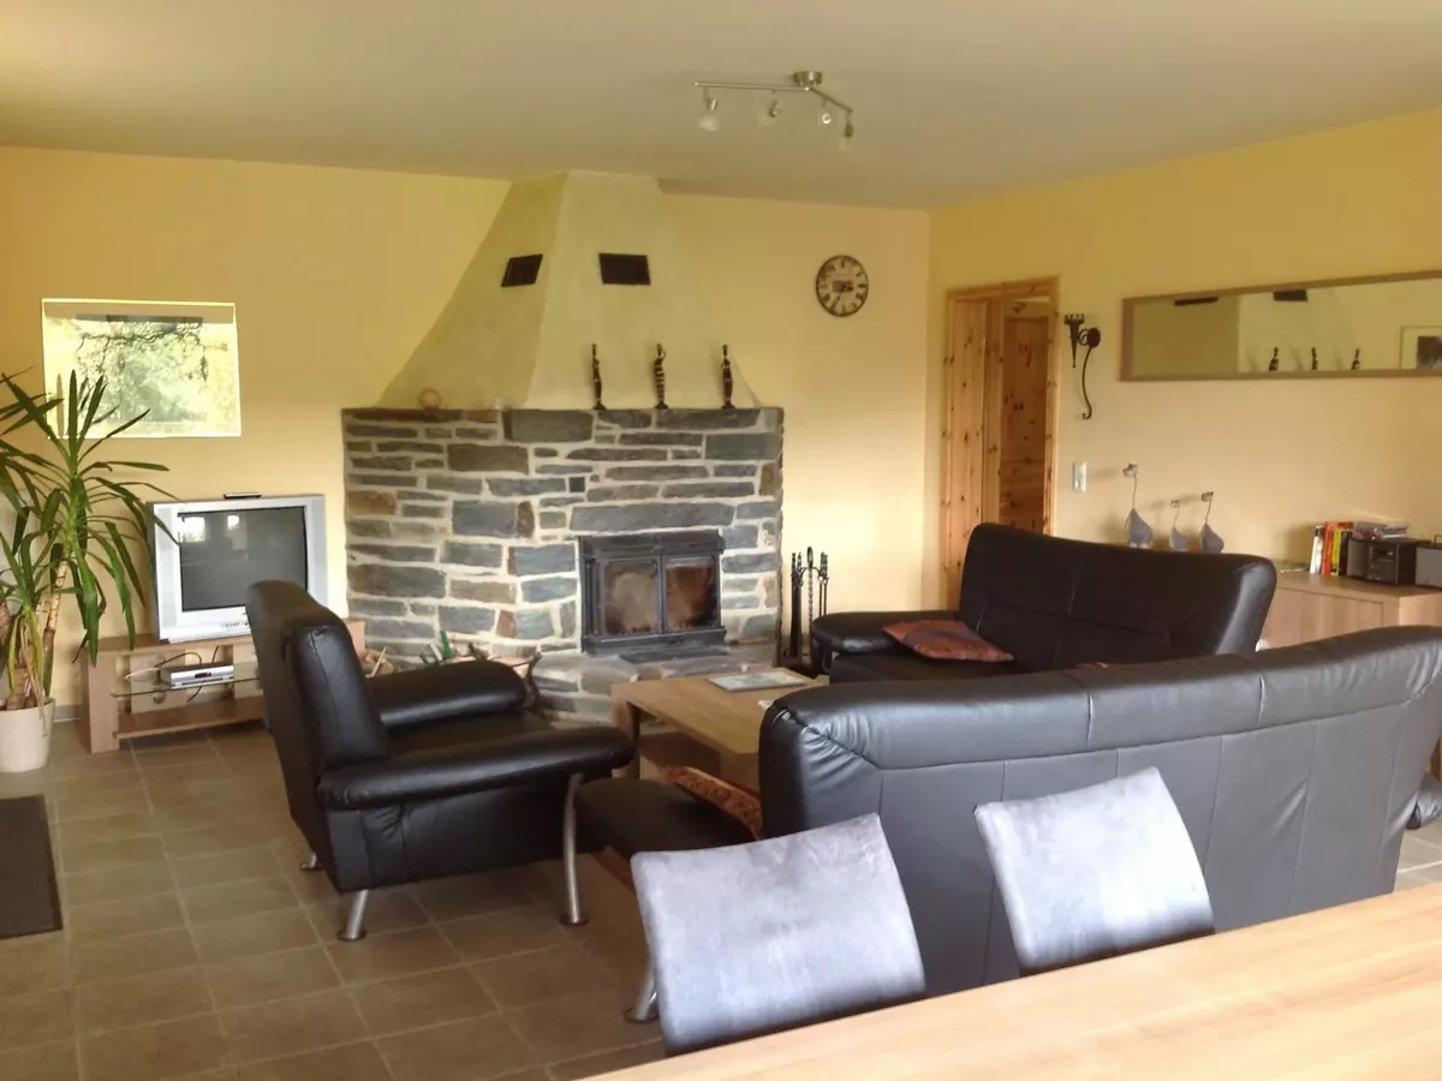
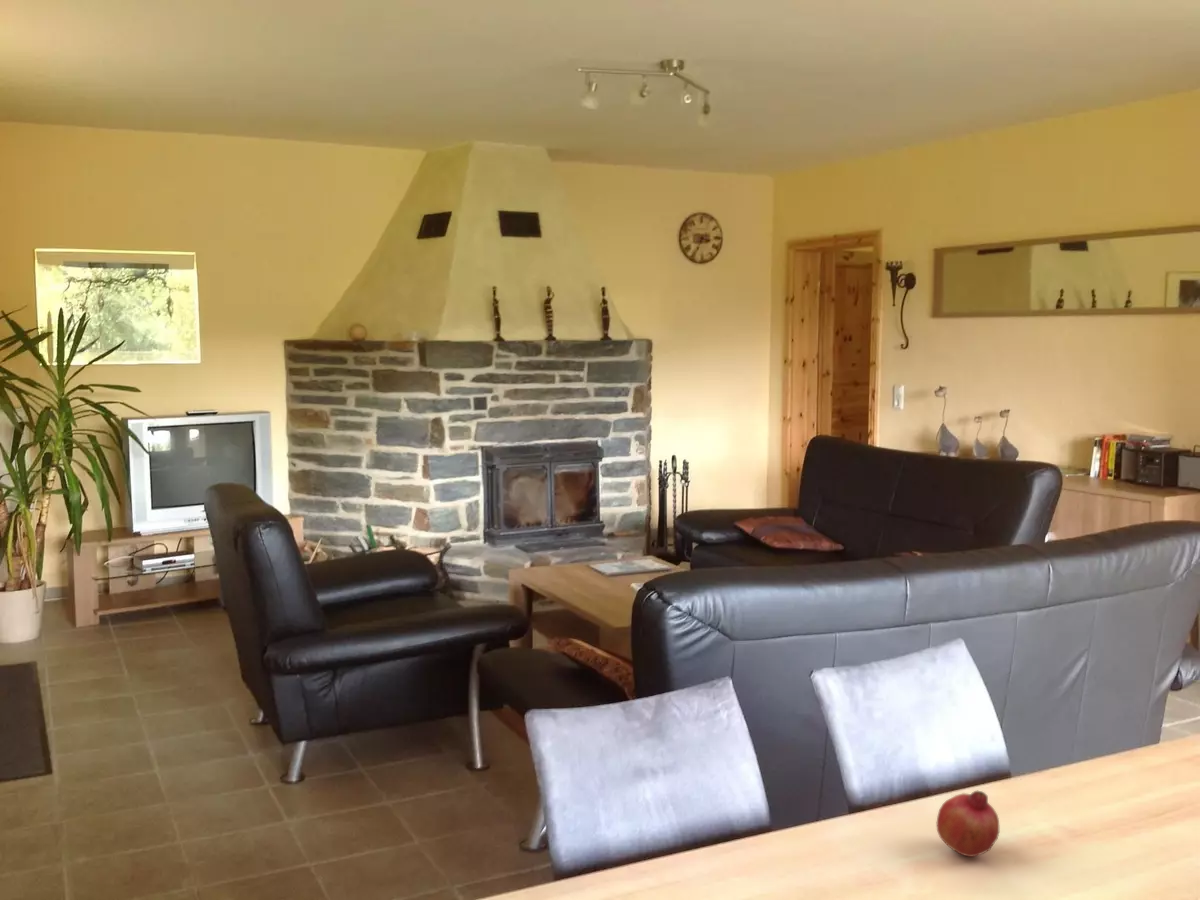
+ fruit [936,790,1000,858]
